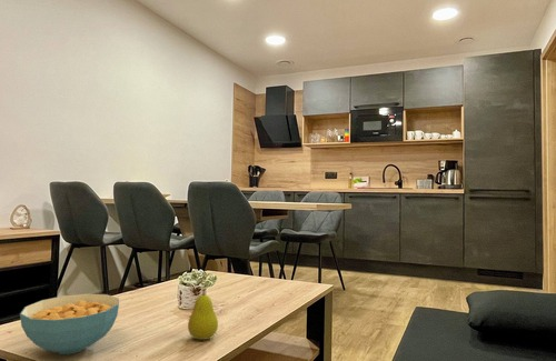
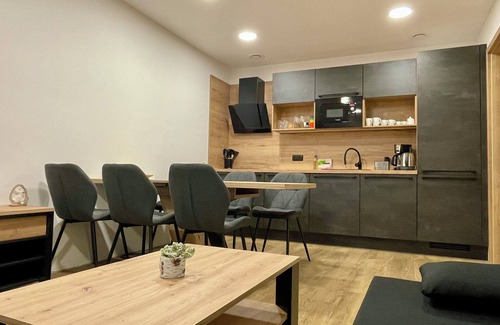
- cereal bowl [19,292,120,355]
- fruit [187,288,219,341]
